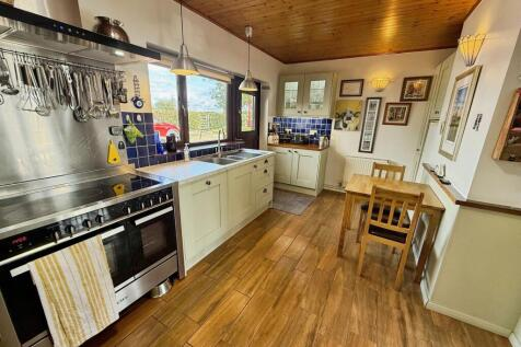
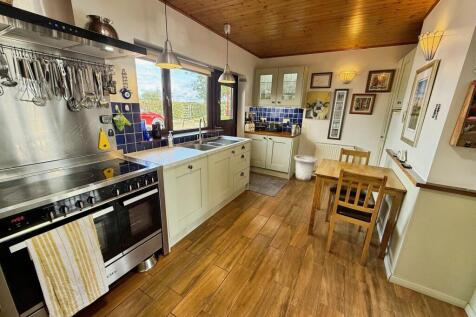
+ trash can [293,154,318,182]
